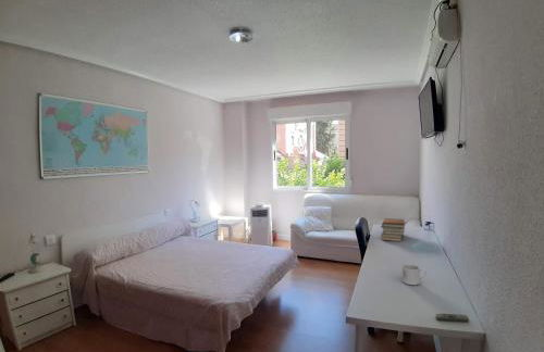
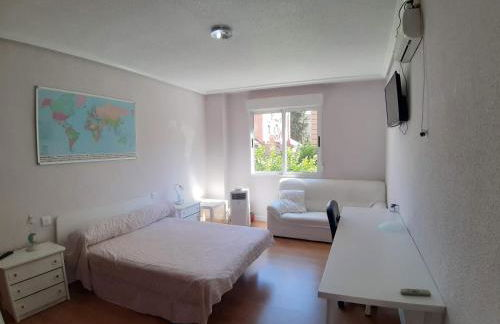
- mug [400,264,428,286]
- book stack [380,217,406,242]
